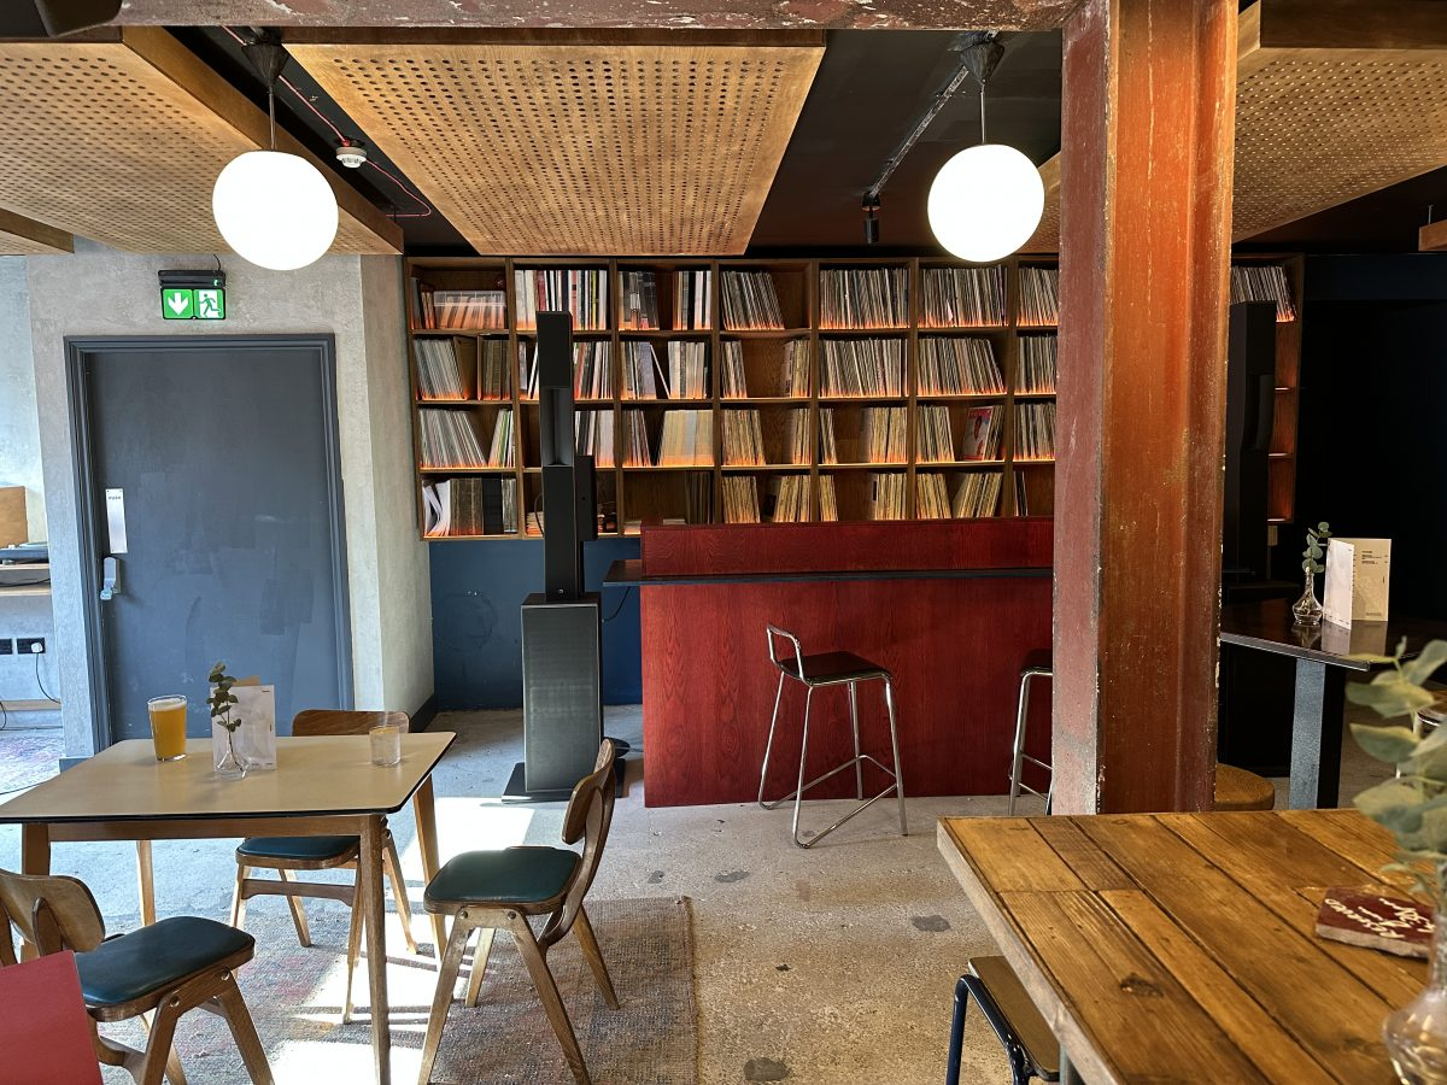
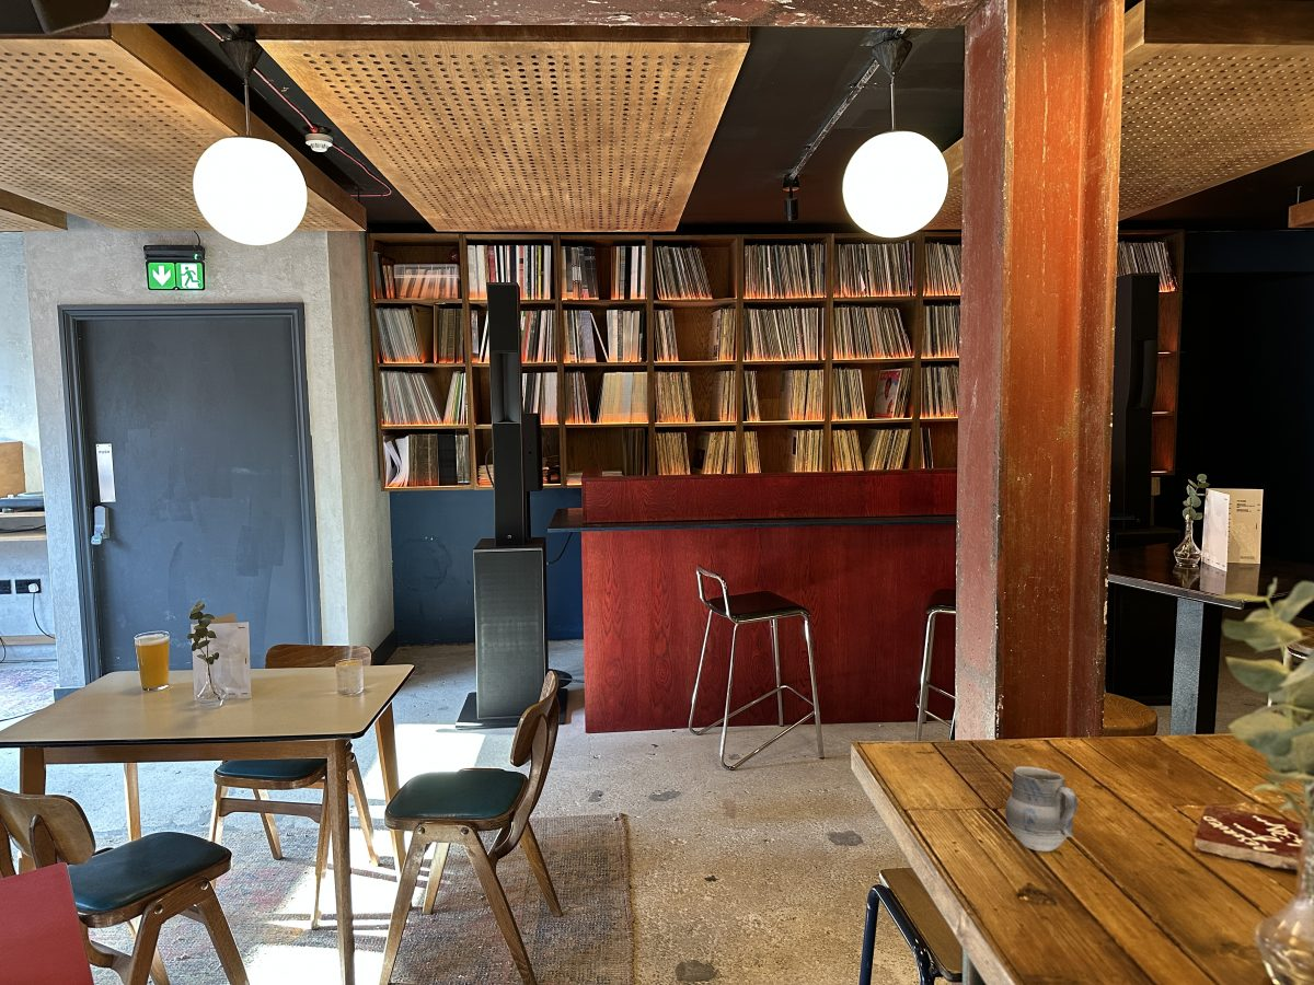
+ cup [1004,765,1079,853]
